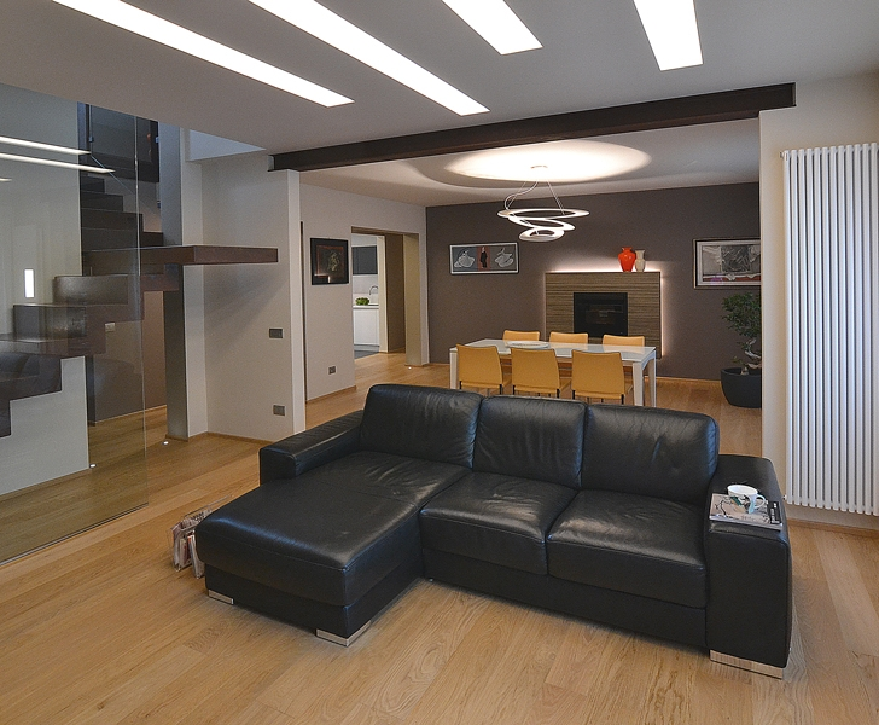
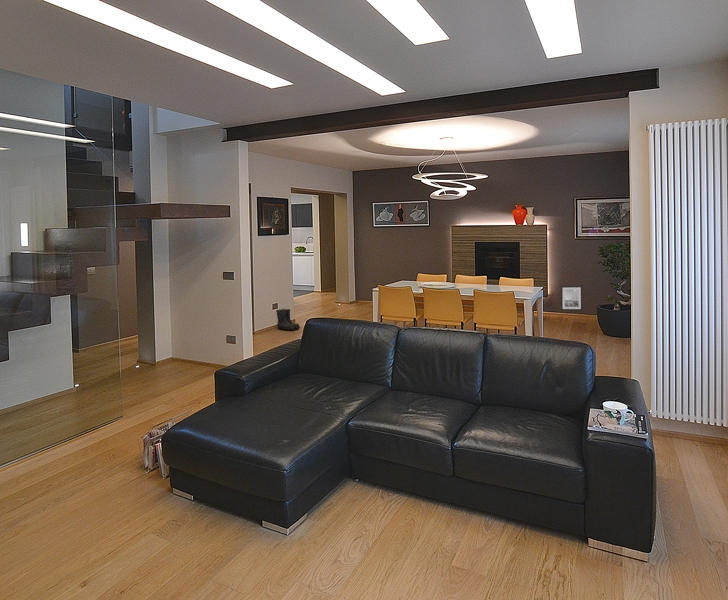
+ boots [275,308,301,331]
+ wall art [560,285,583,311]
